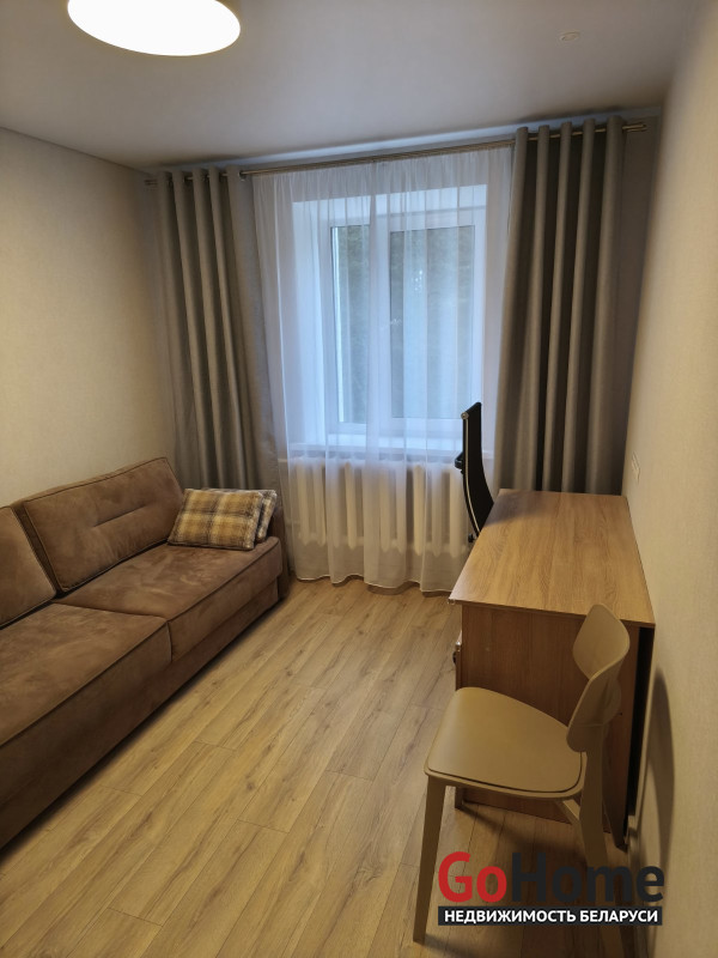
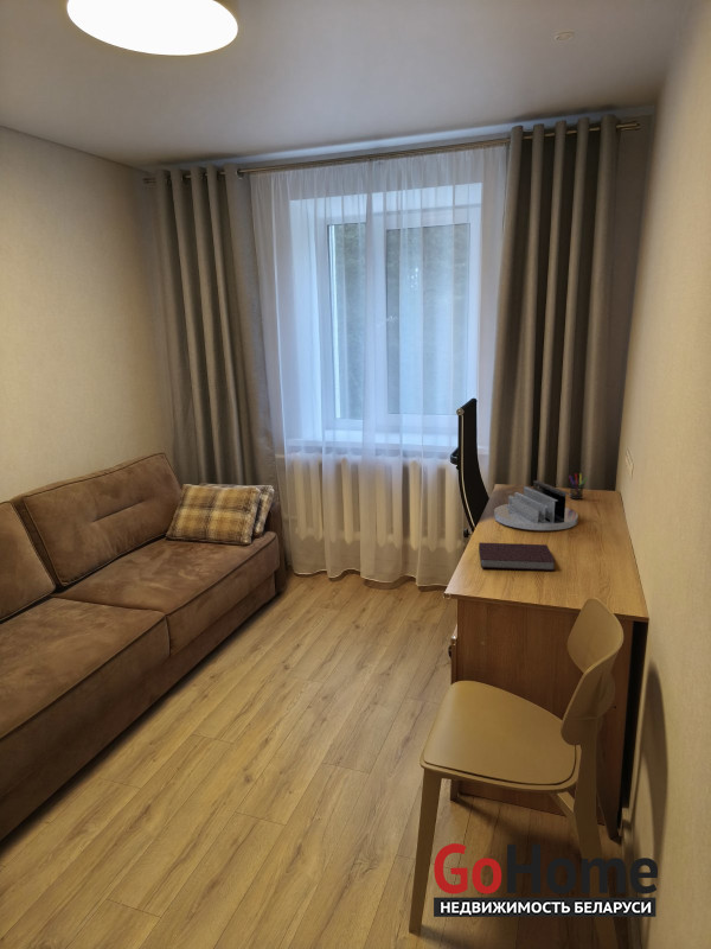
+ notebook [478,541,556,572]
+ pen holder [568,472,589,501]
+ desk organizer [493,479,578,531]
